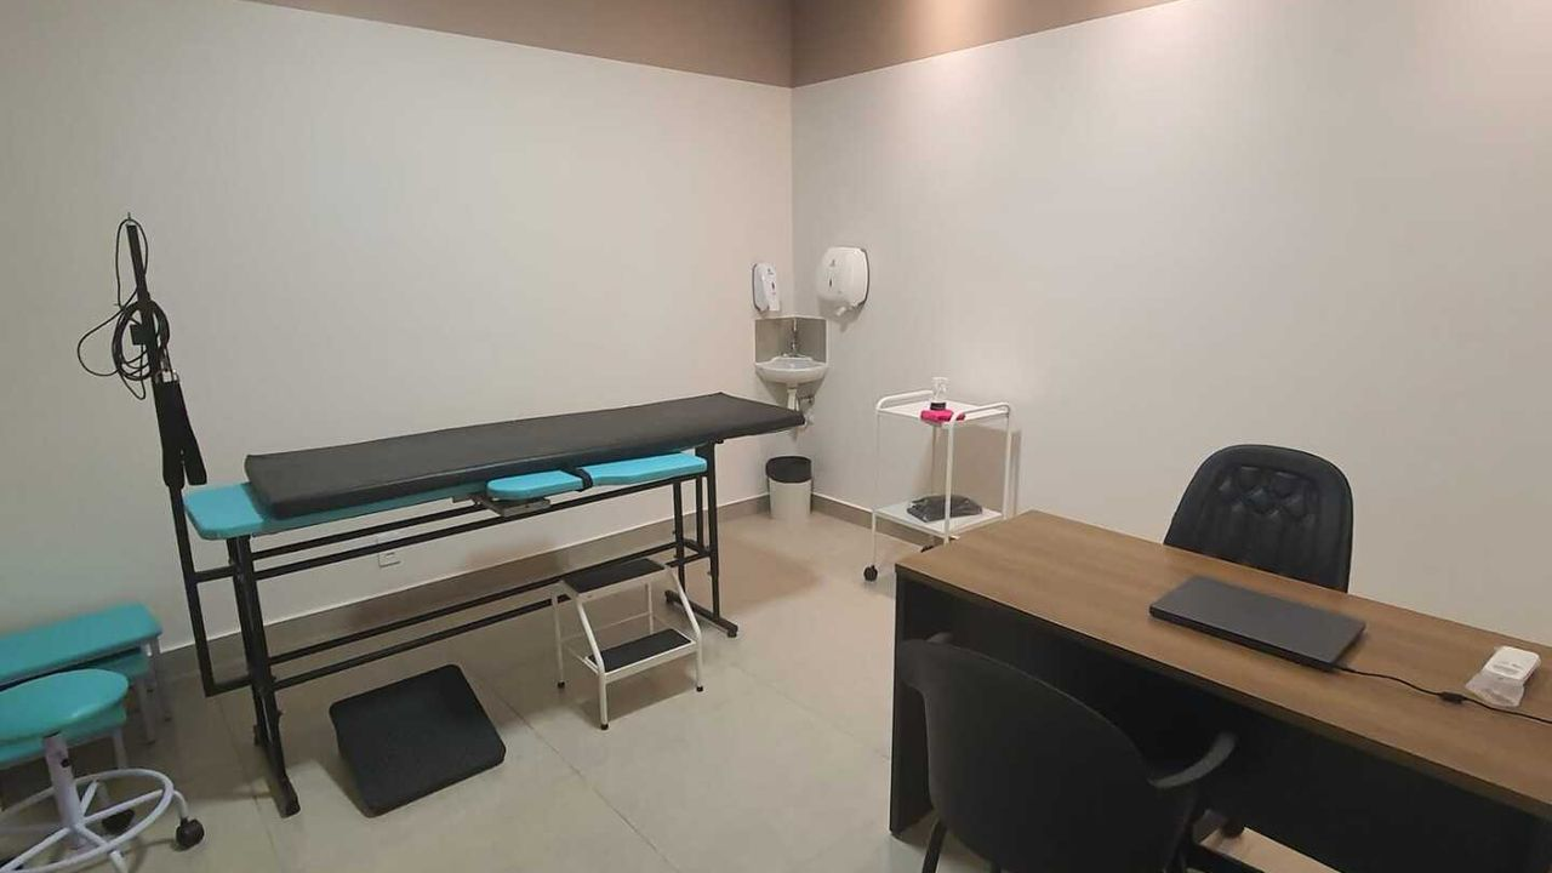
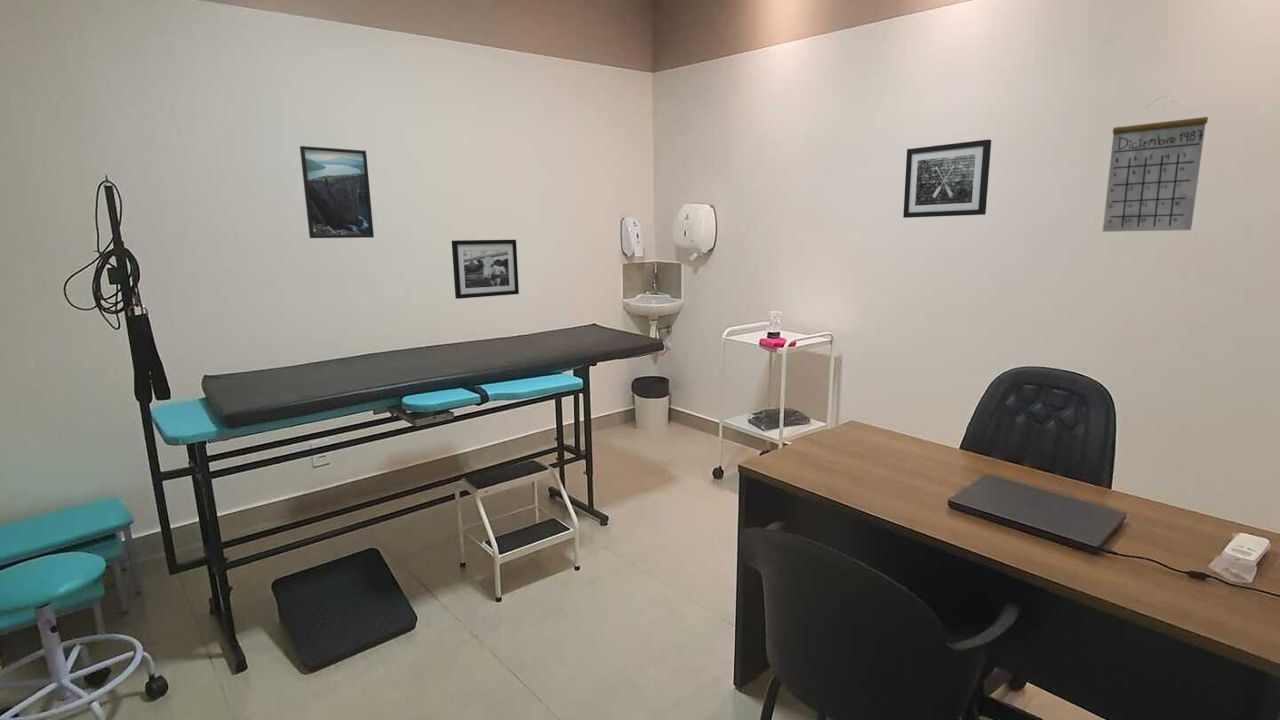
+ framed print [299,145,375,239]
+ wall art [902,139,992,219]
+ picture frame [451,239,520,300]
+ calendar [1102,95,1209,233]
